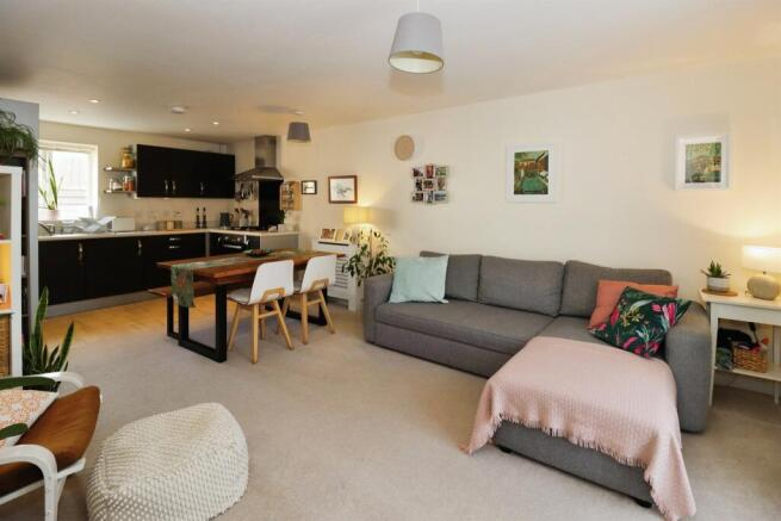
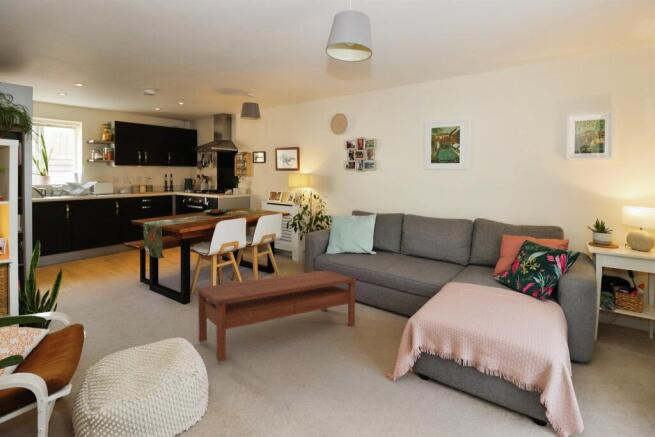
+ coffee table [197,269,357,363]
